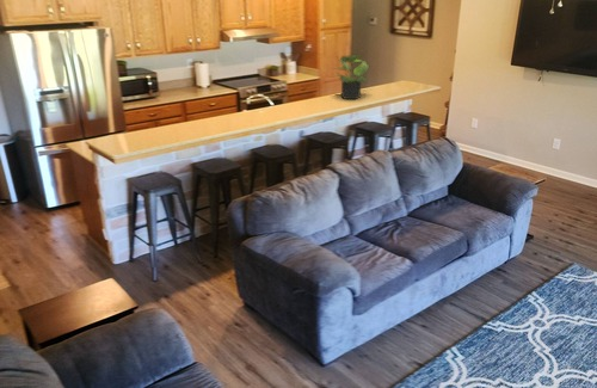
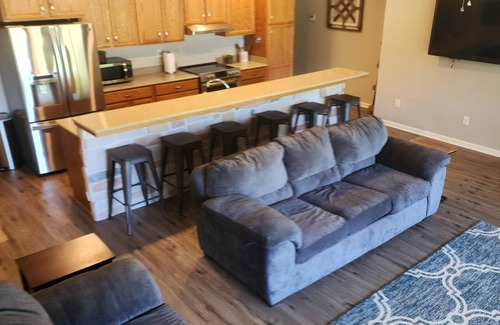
- potted plant [331,54,370,100]
